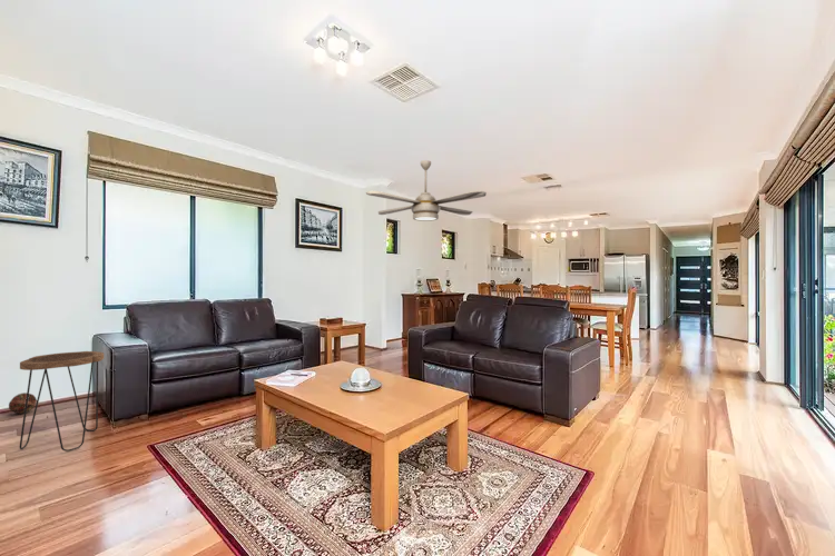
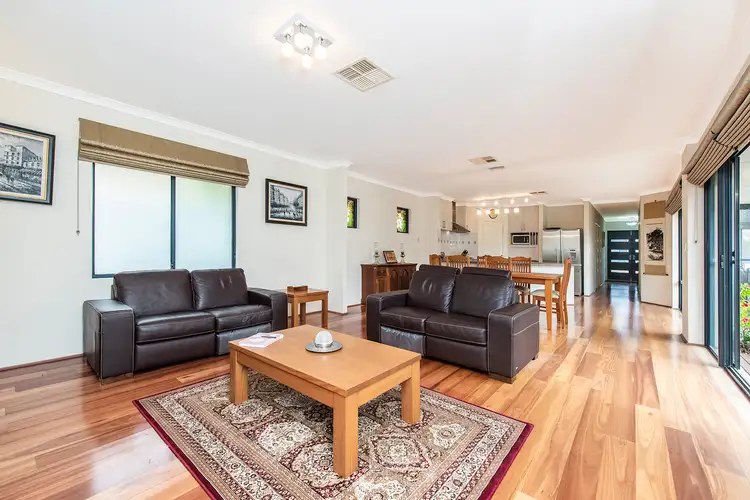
- side table [19,350,105,453]
- decorative ball [8,391,37,415]
- ceiling fan [365,159,488,222]
